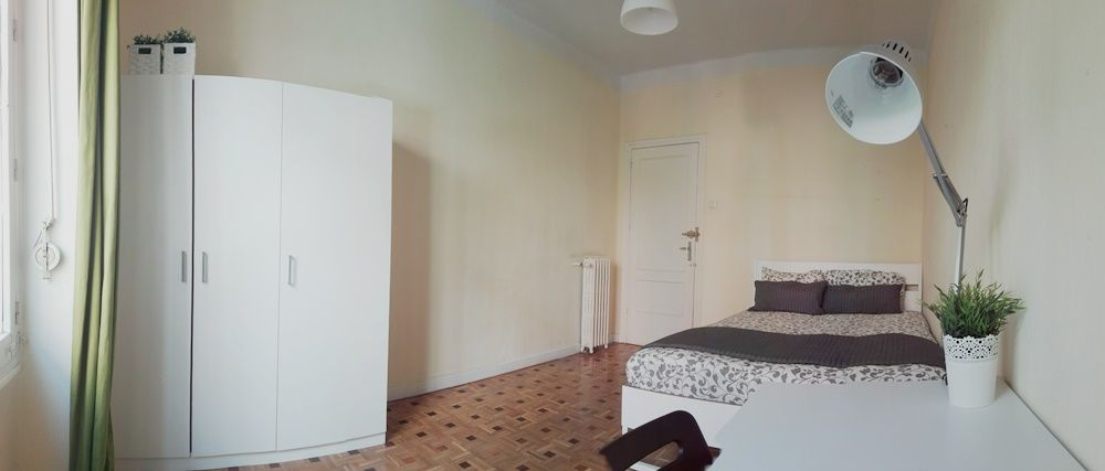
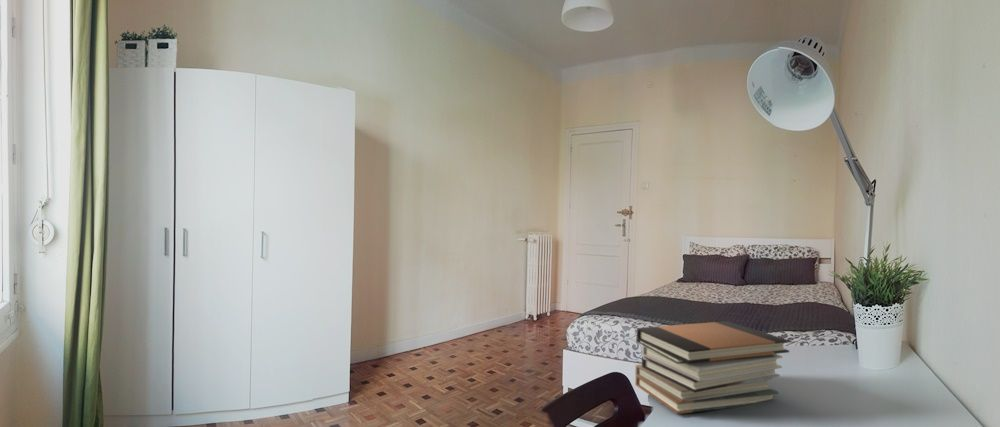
+ book stack [634,320,791,415]
